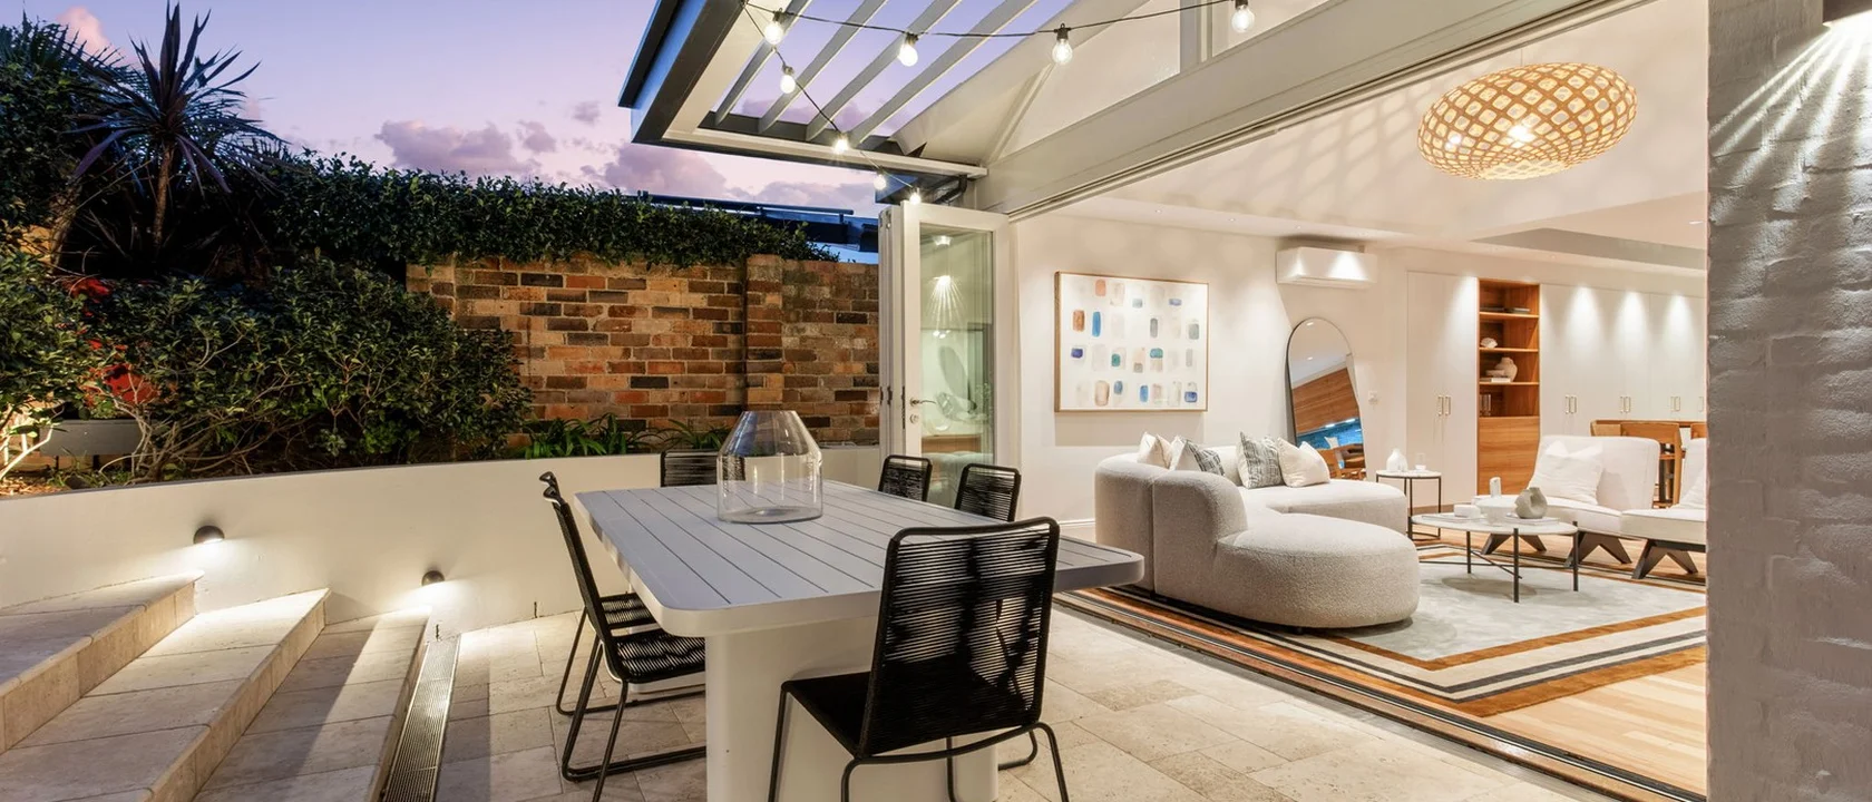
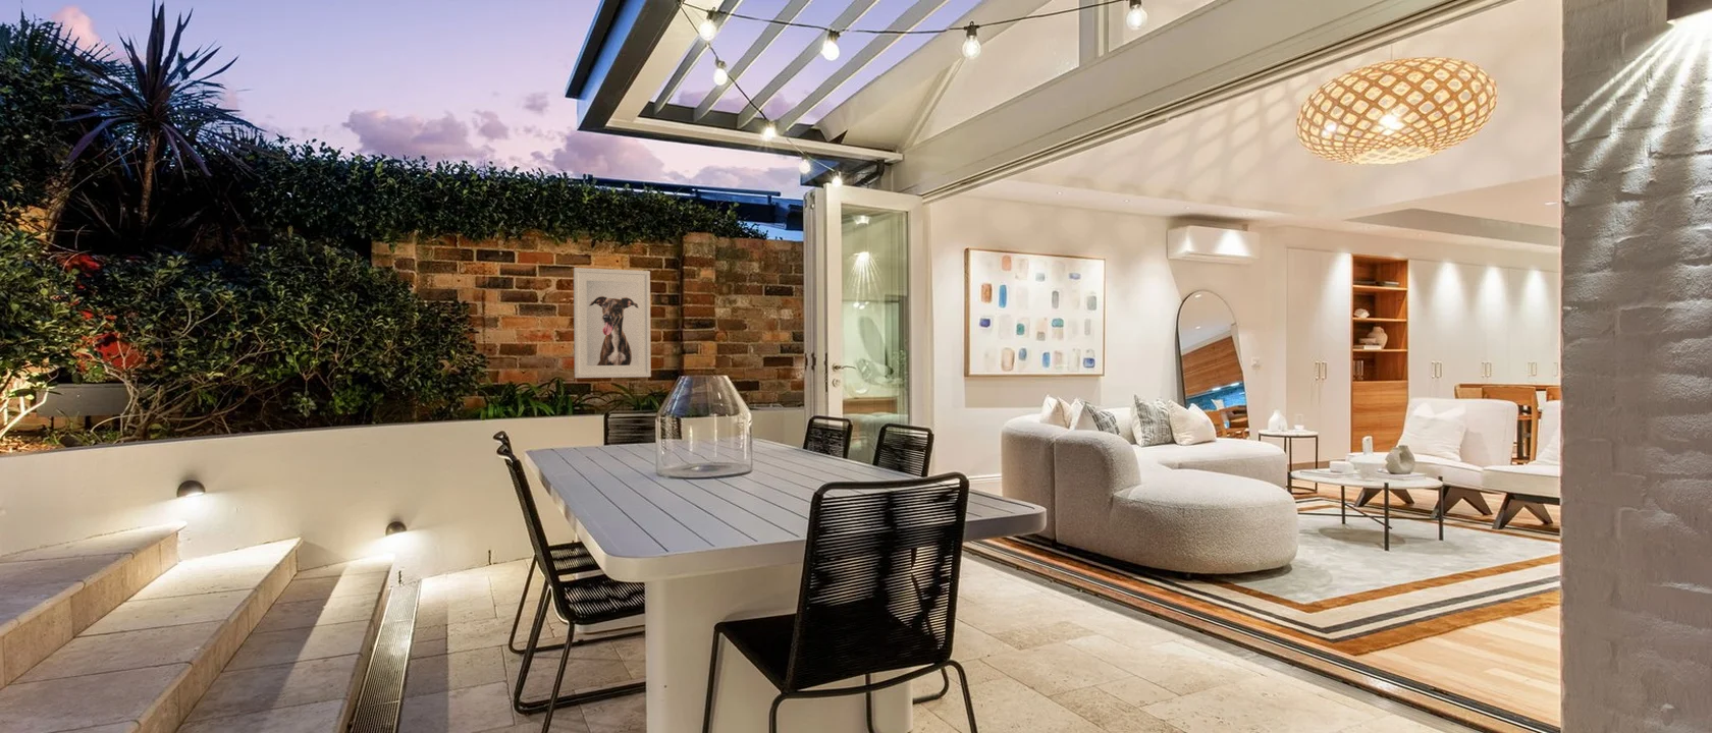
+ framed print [573,267,652,378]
